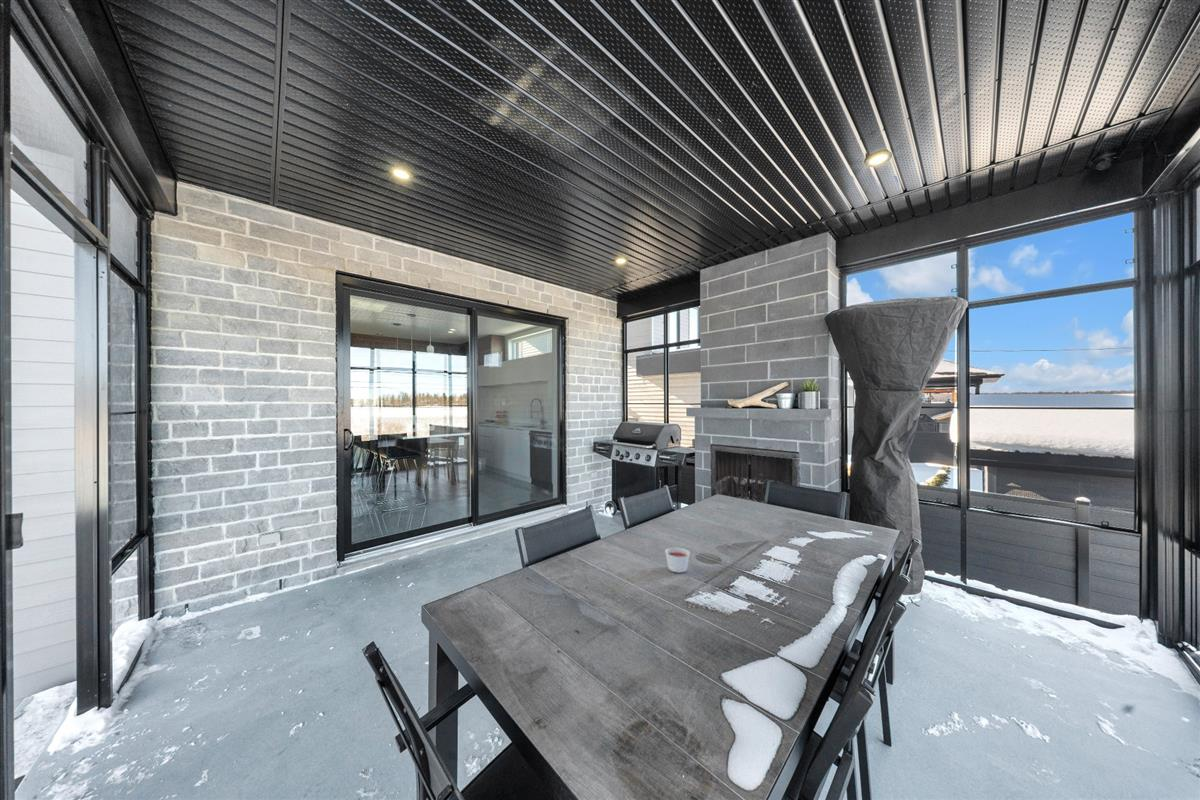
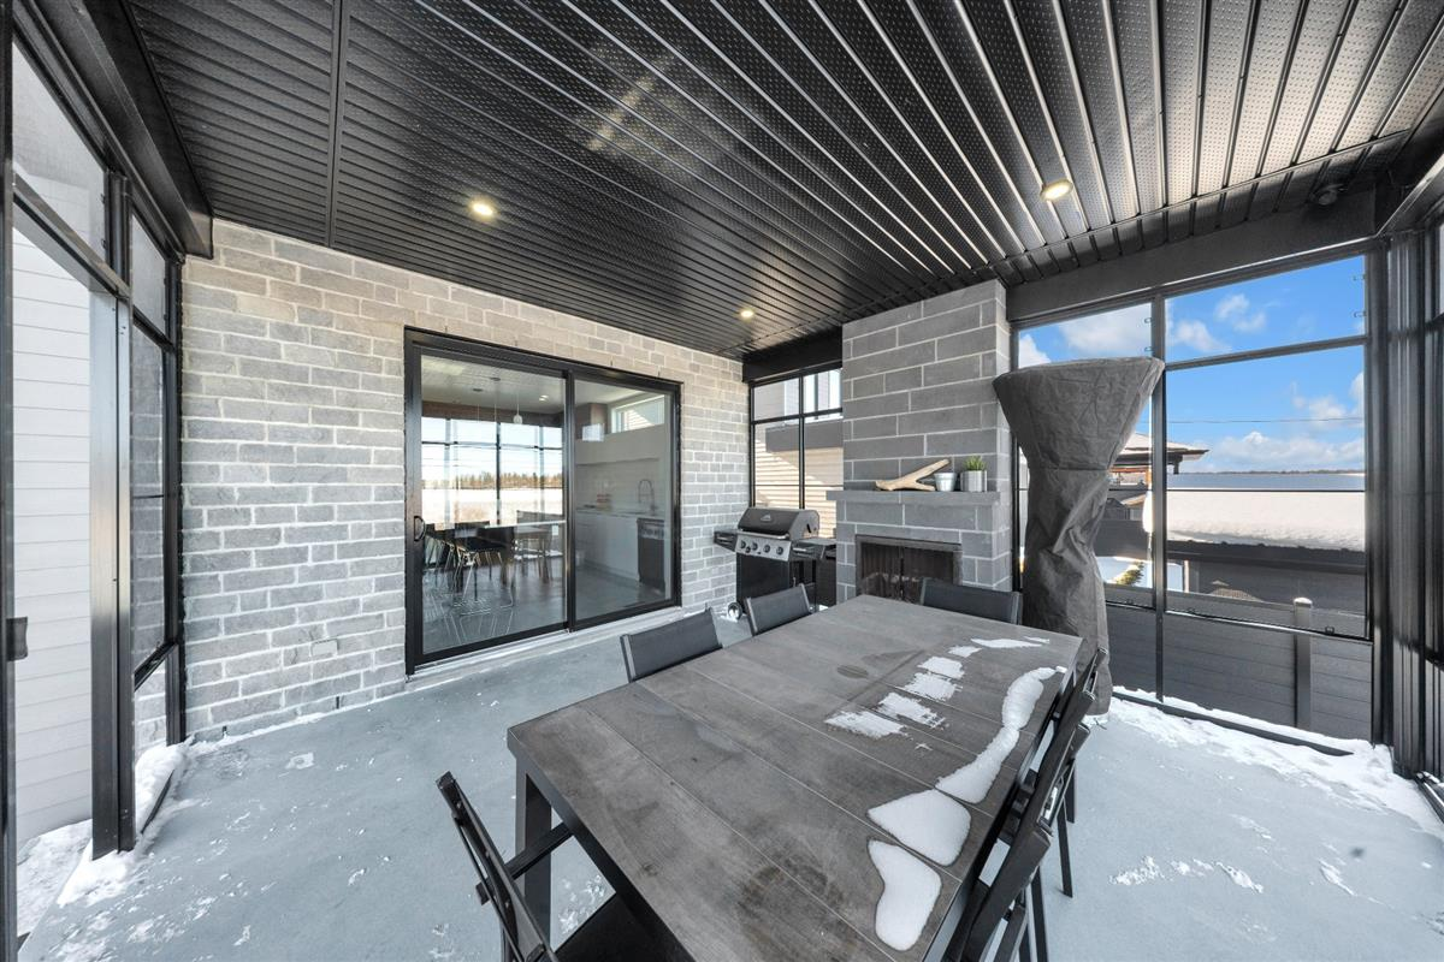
- candle [664,547,691,574]
